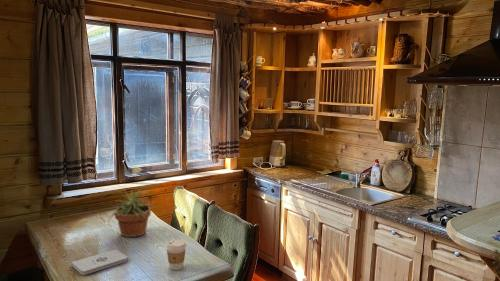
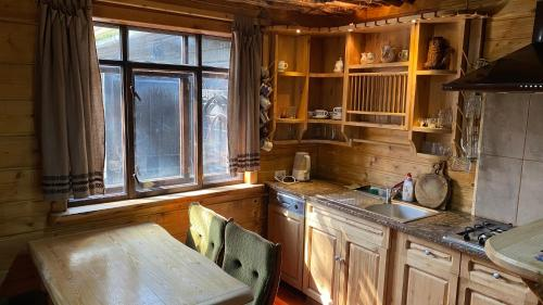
- notepad [71,248,128,276]
- coffee cup [166,239,187,271]
- potted plant [103,188,159,238]
